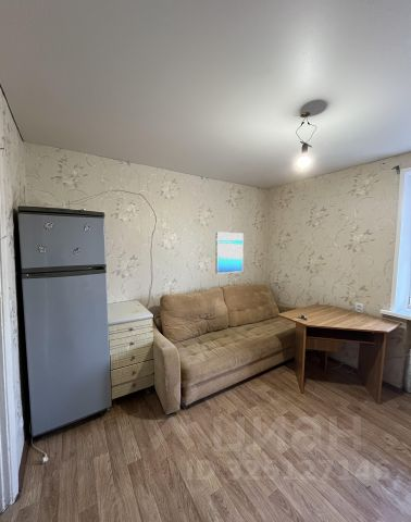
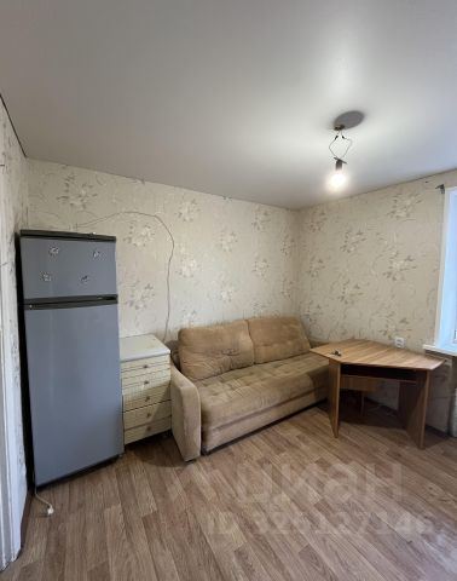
- wall art [214,231,245,275]
